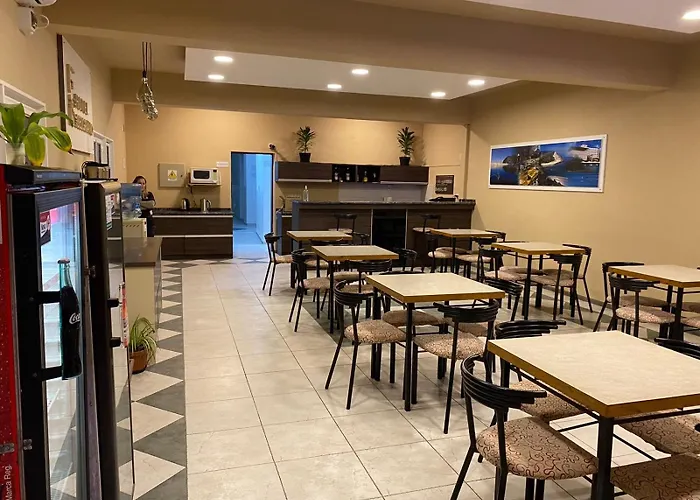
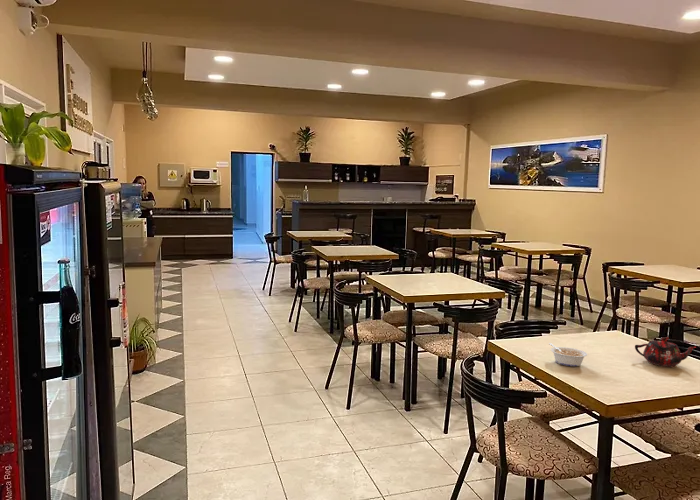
+ legume [548,342,588,367]
+ teapot [634,336,697,368]
